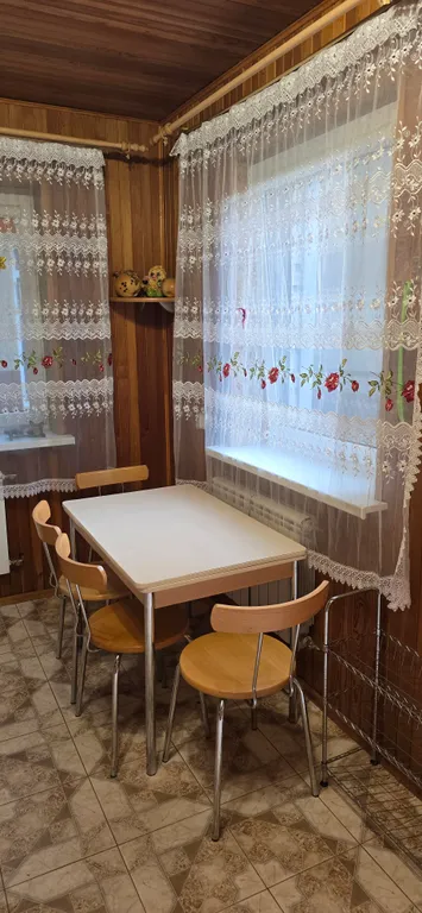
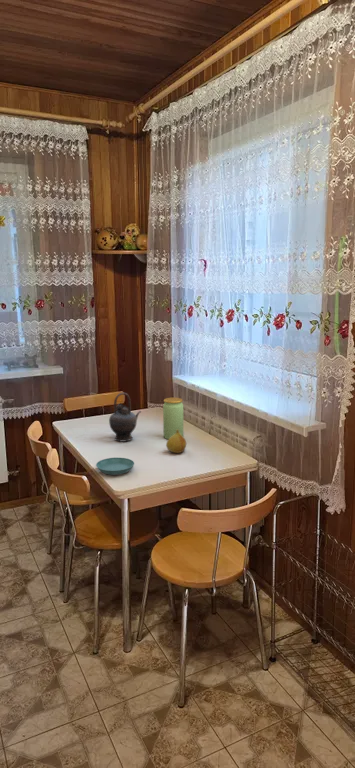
+ jar [162,397,184,440]
+ fruit [165,429,187,454]
+ teapot [108,392,142,442]
+ saucer [95,457,135,476]
